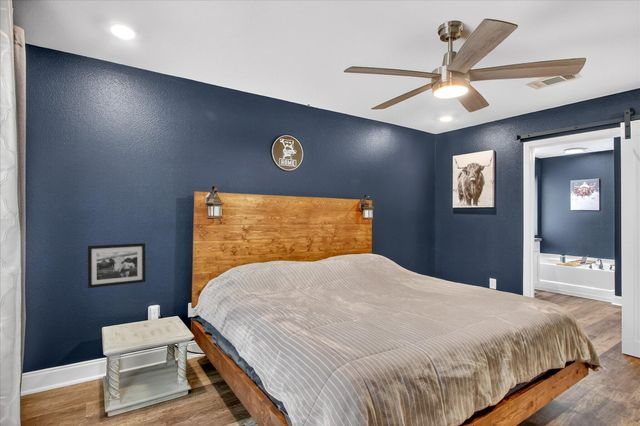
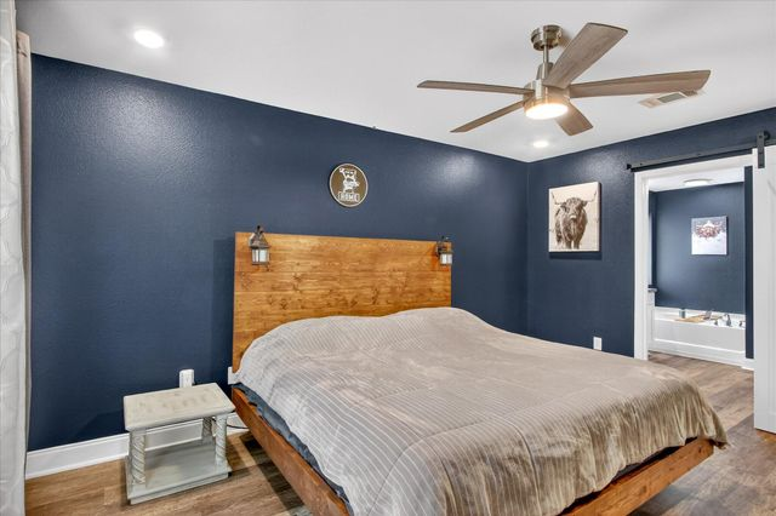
- picture frame [87,242,146,289]
